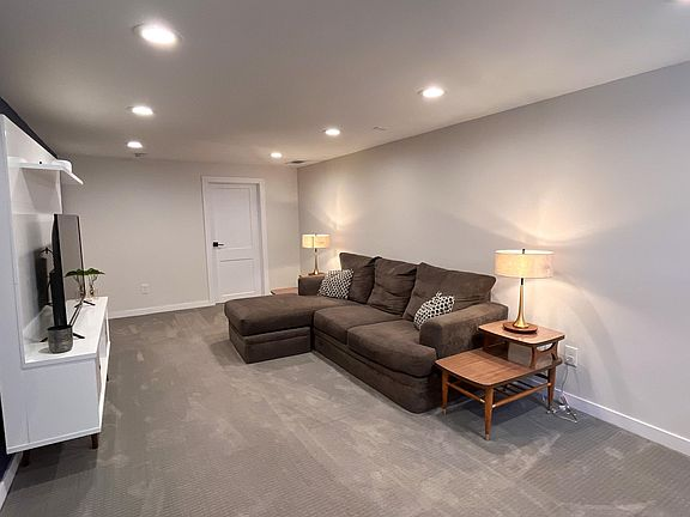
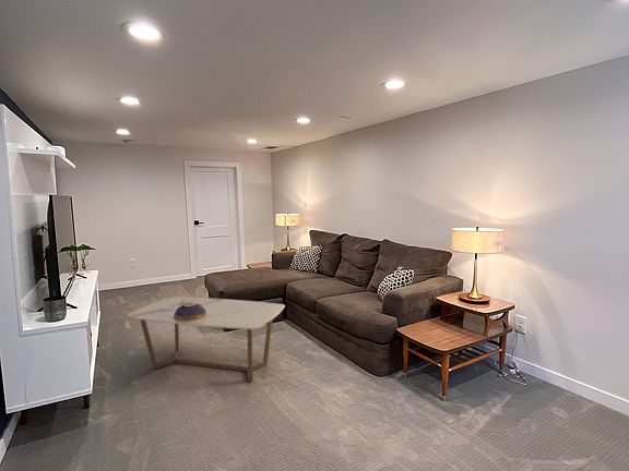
+ coffee table [126,295,286,383]
+ decorative bowl [174,303,206,322]
